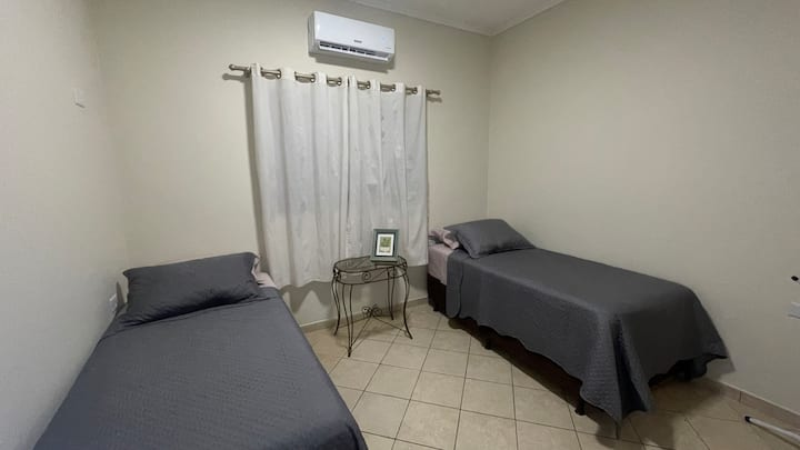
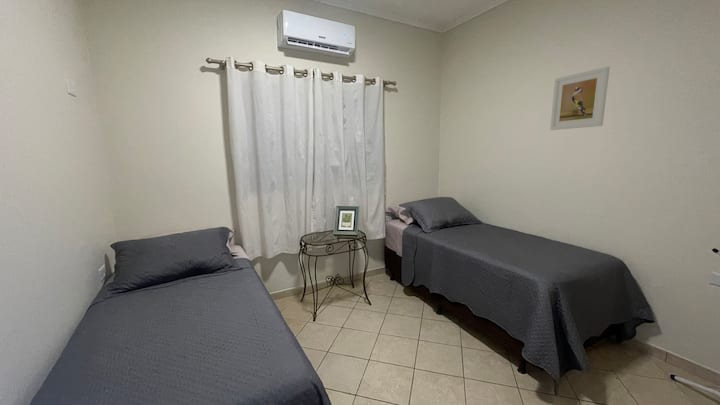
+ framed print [549,66,611,131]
